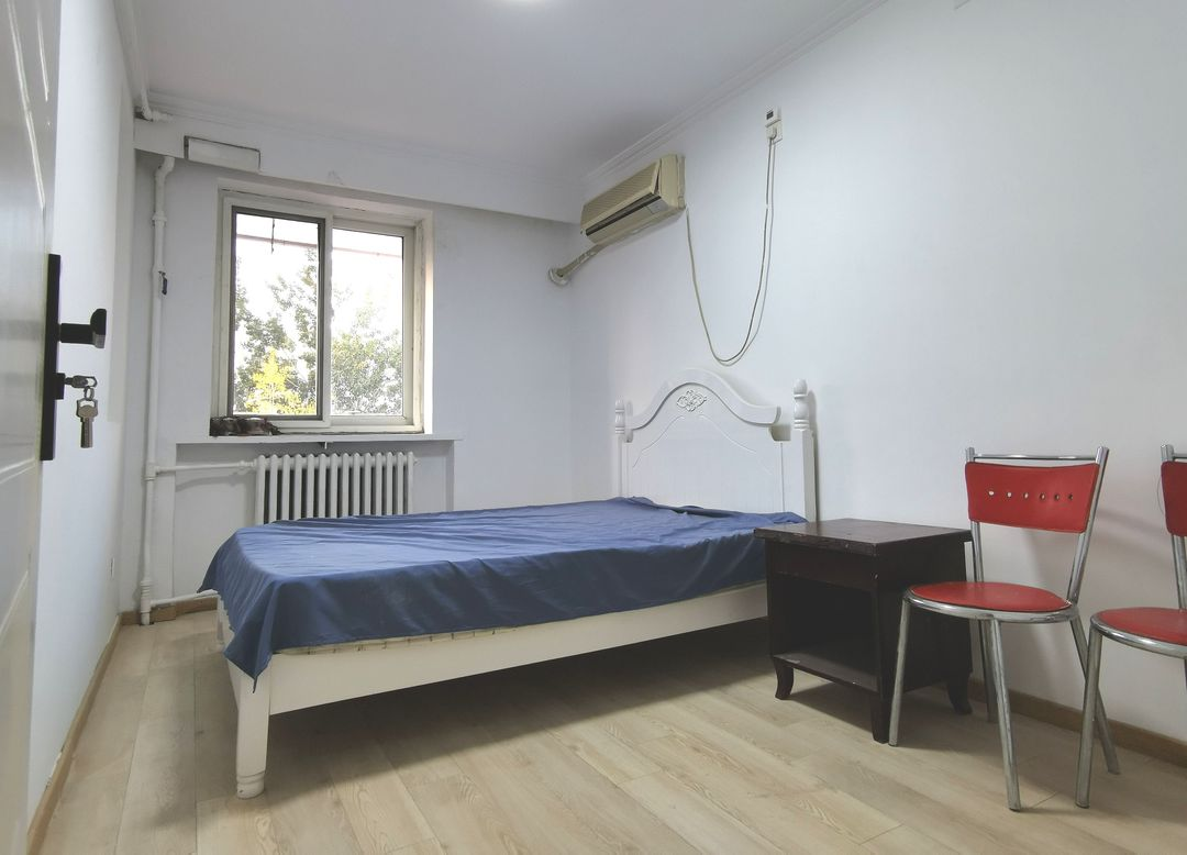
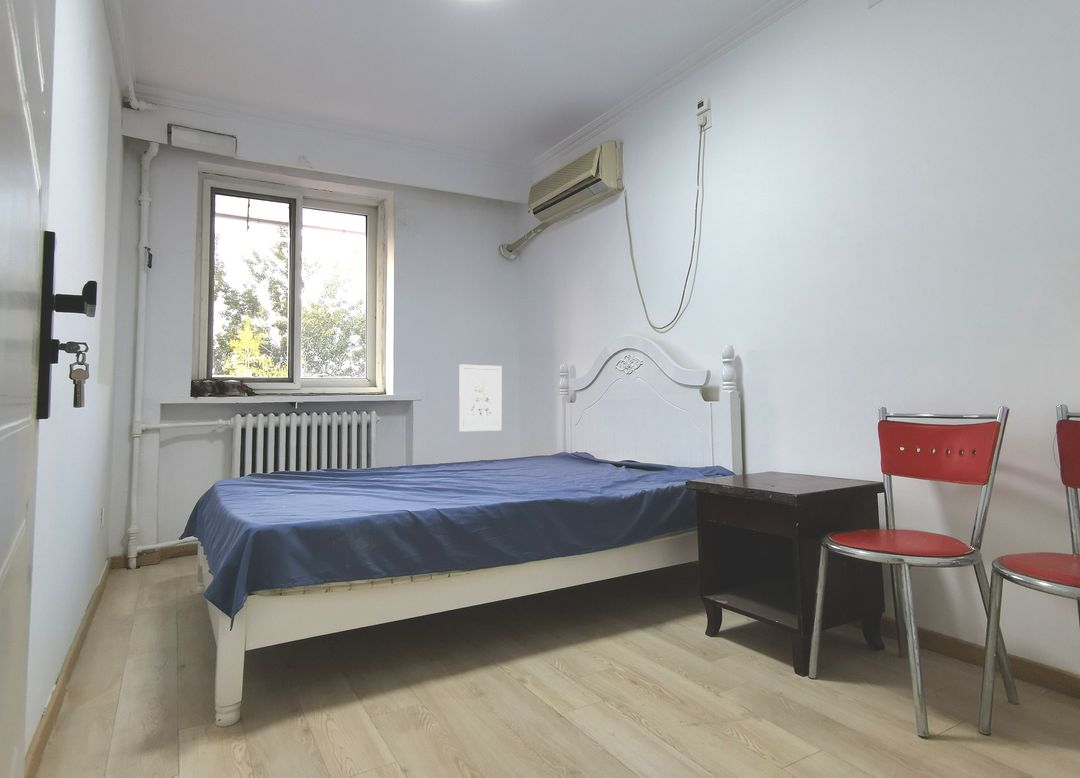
+ wall art [458,364,503,433]
